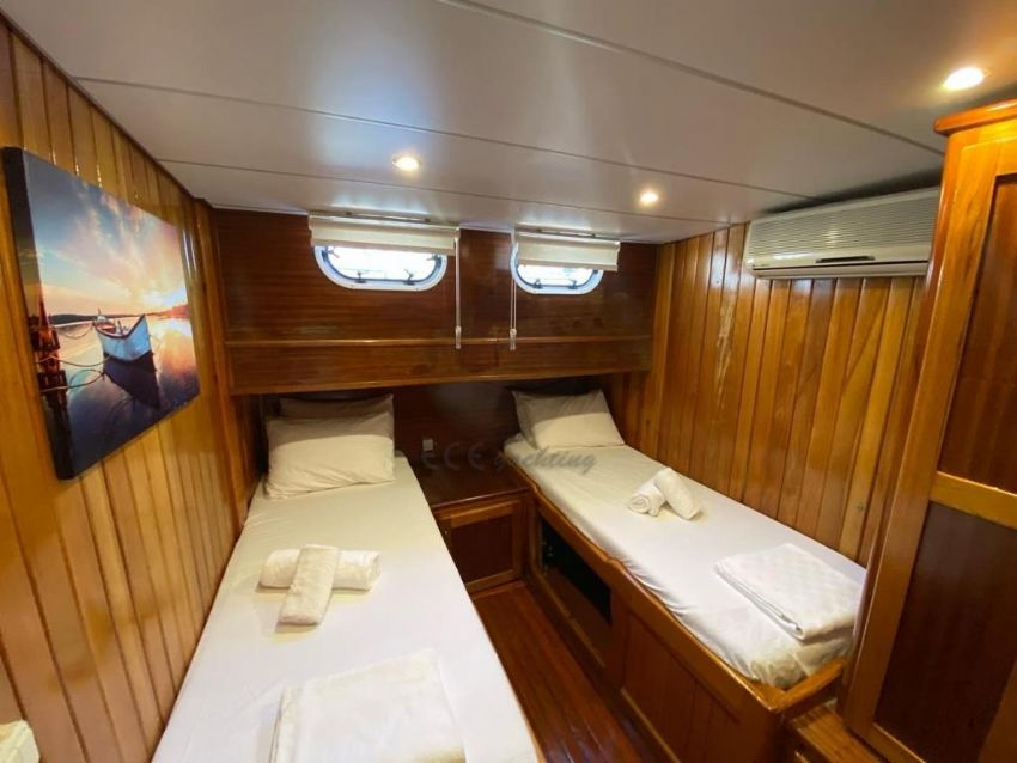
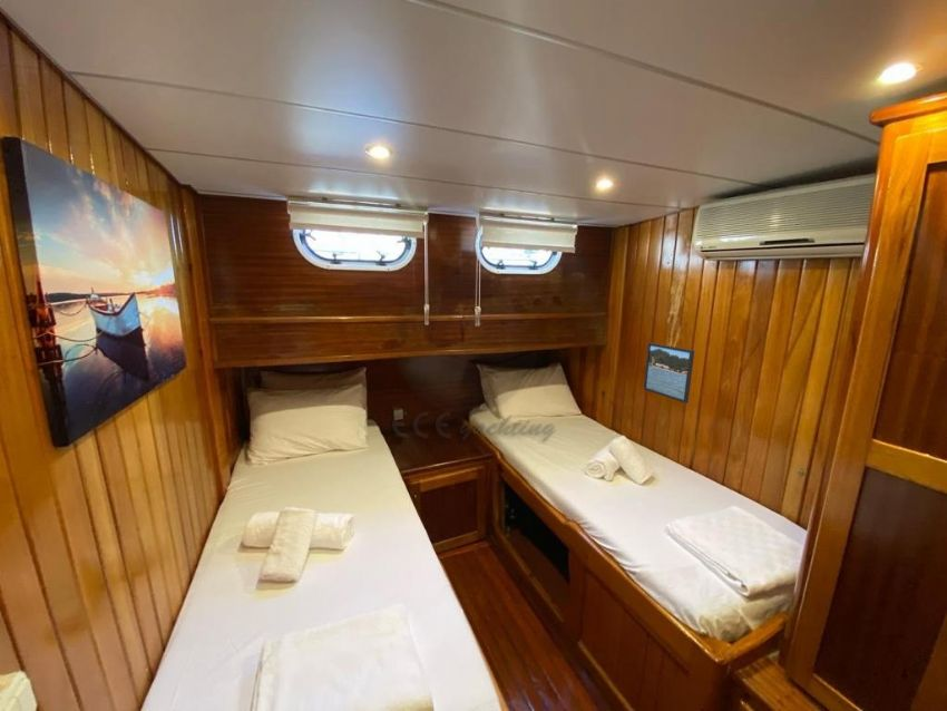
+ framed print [643,342,695,405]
